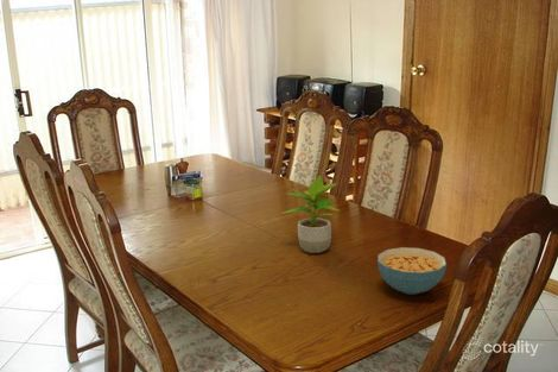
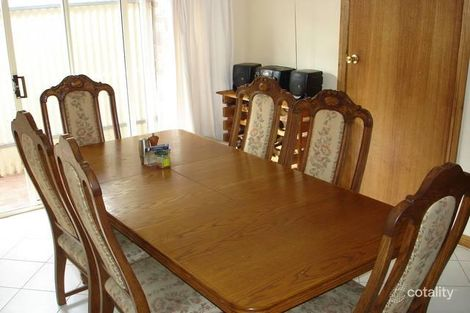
- cereal bowl [376,246,448,296]
- potted plant [283,174,340,254]
